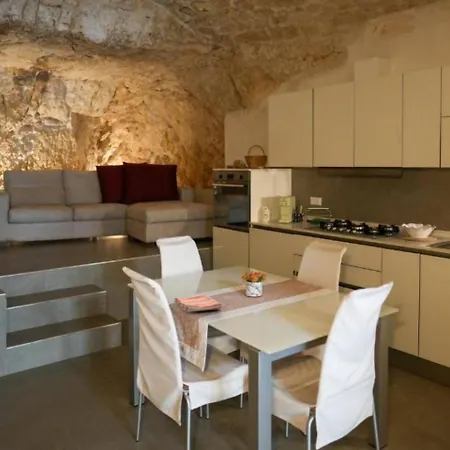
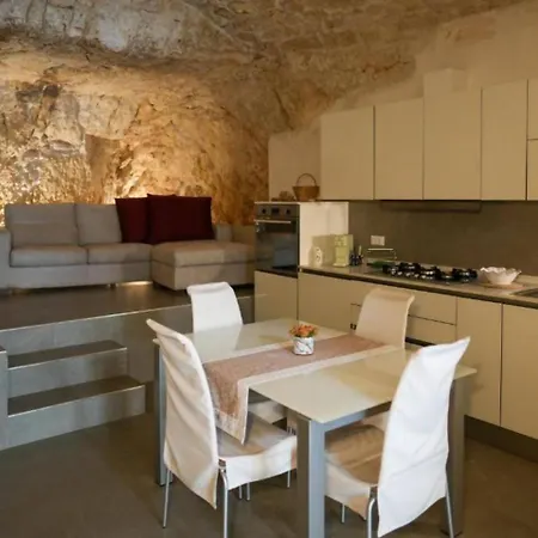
- dish towel [173,293,223,313]
